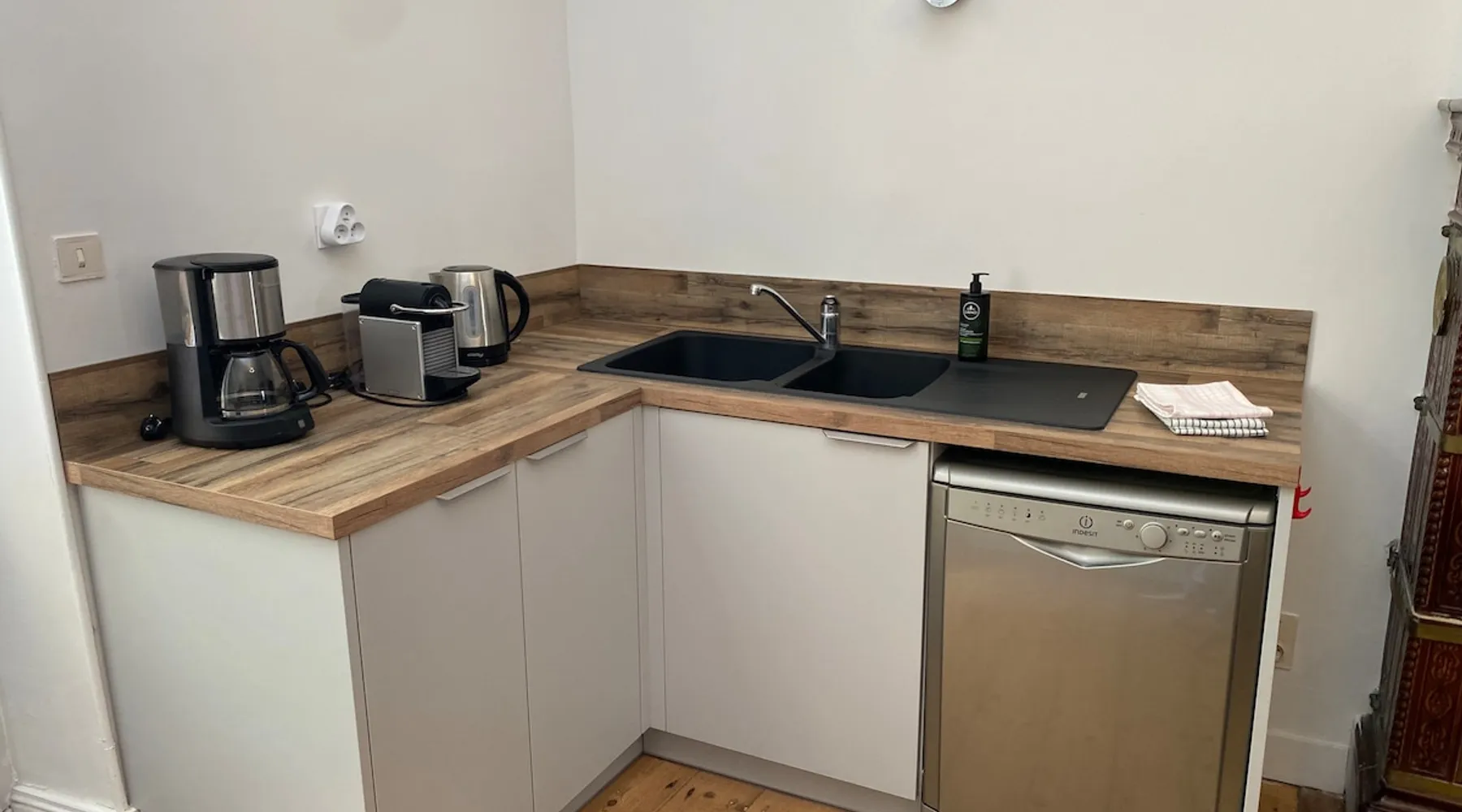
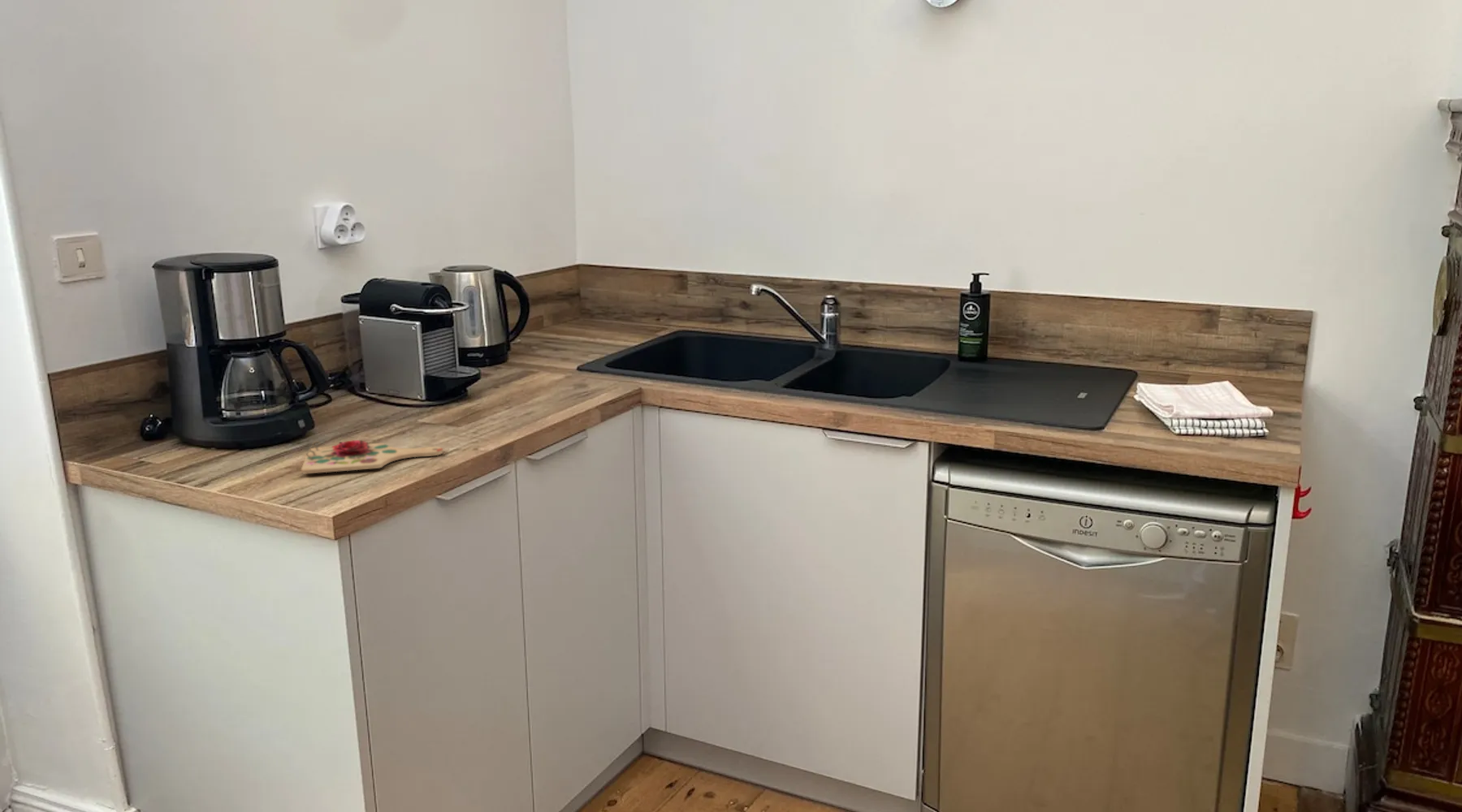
+ cutting board [301,439,444,475]
